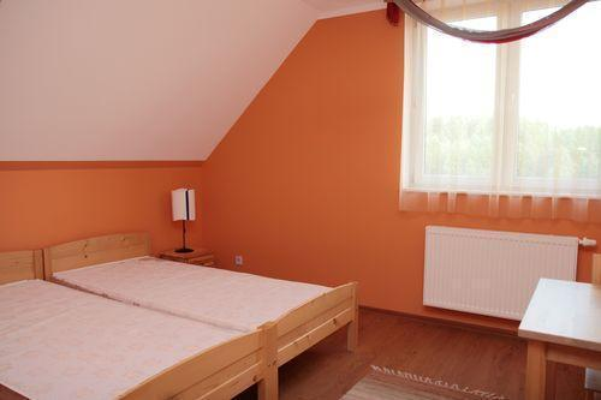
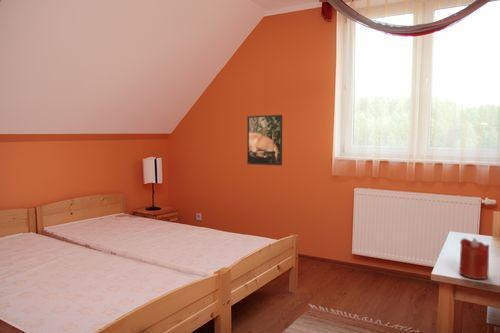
+ candle [458,237,490,280]
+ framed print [246,114,283,166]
